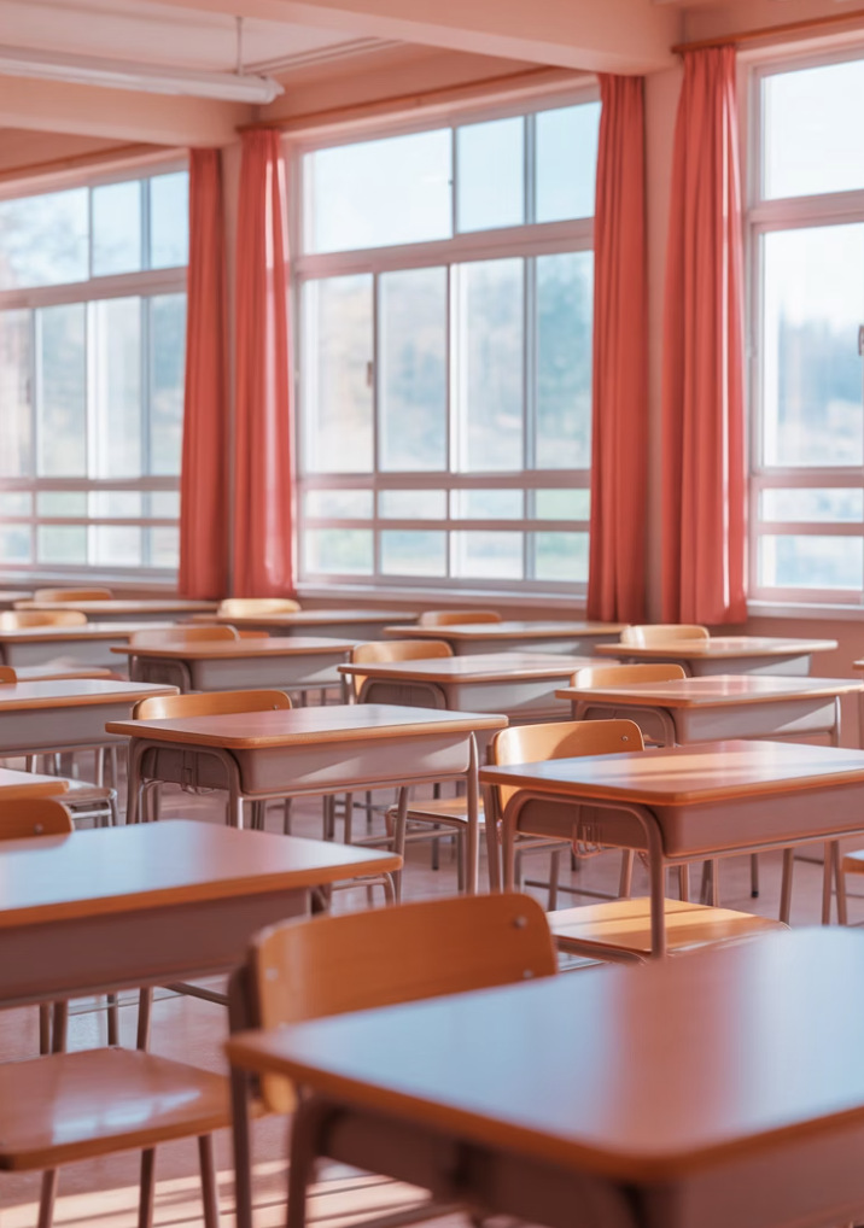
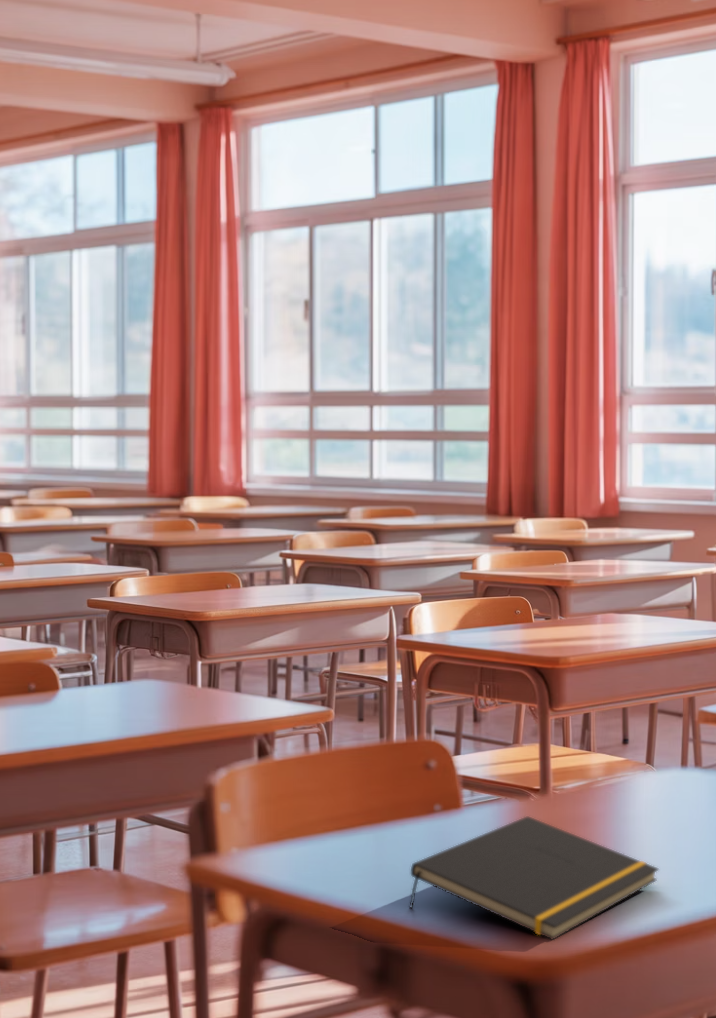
+ notepad [408,815,660,941]
